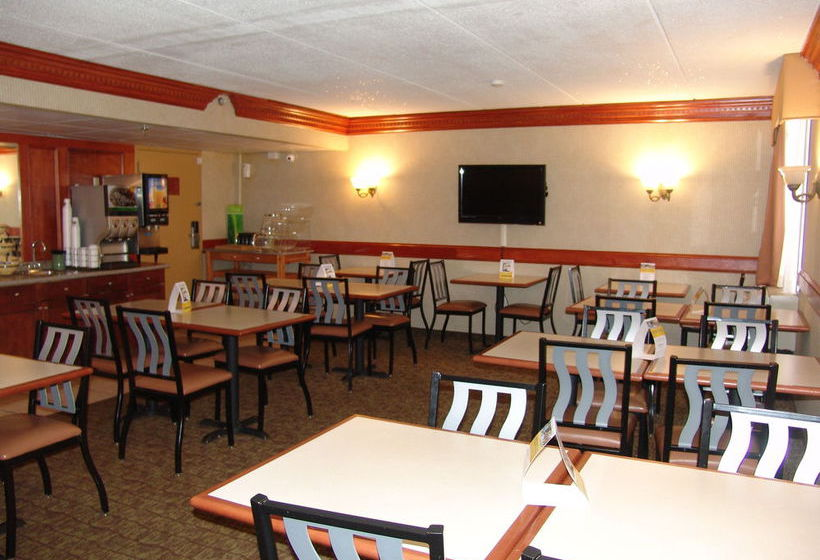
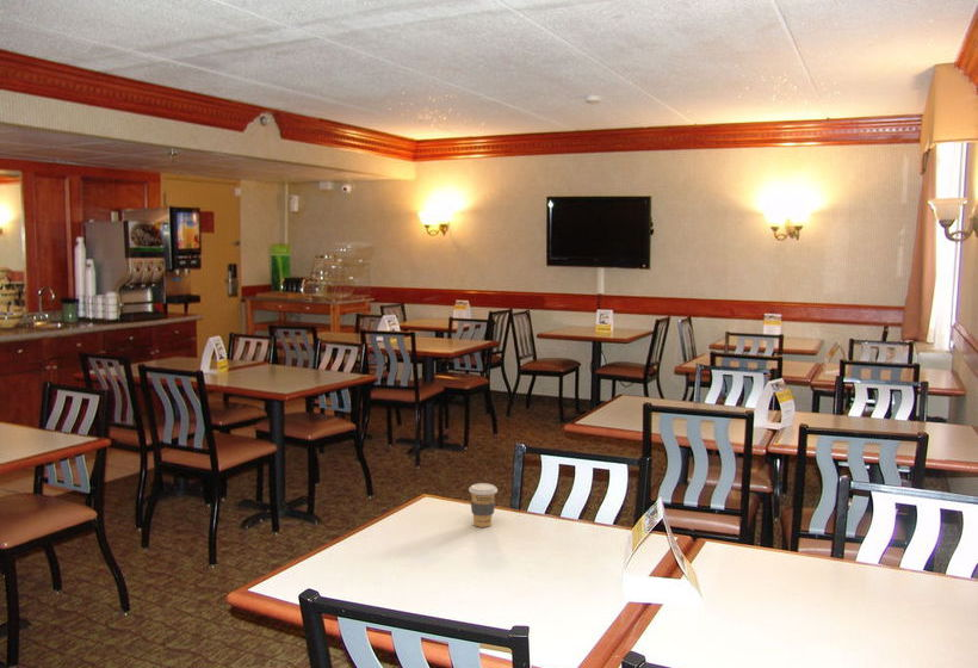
+ coffee cup [468,482,499,528]
